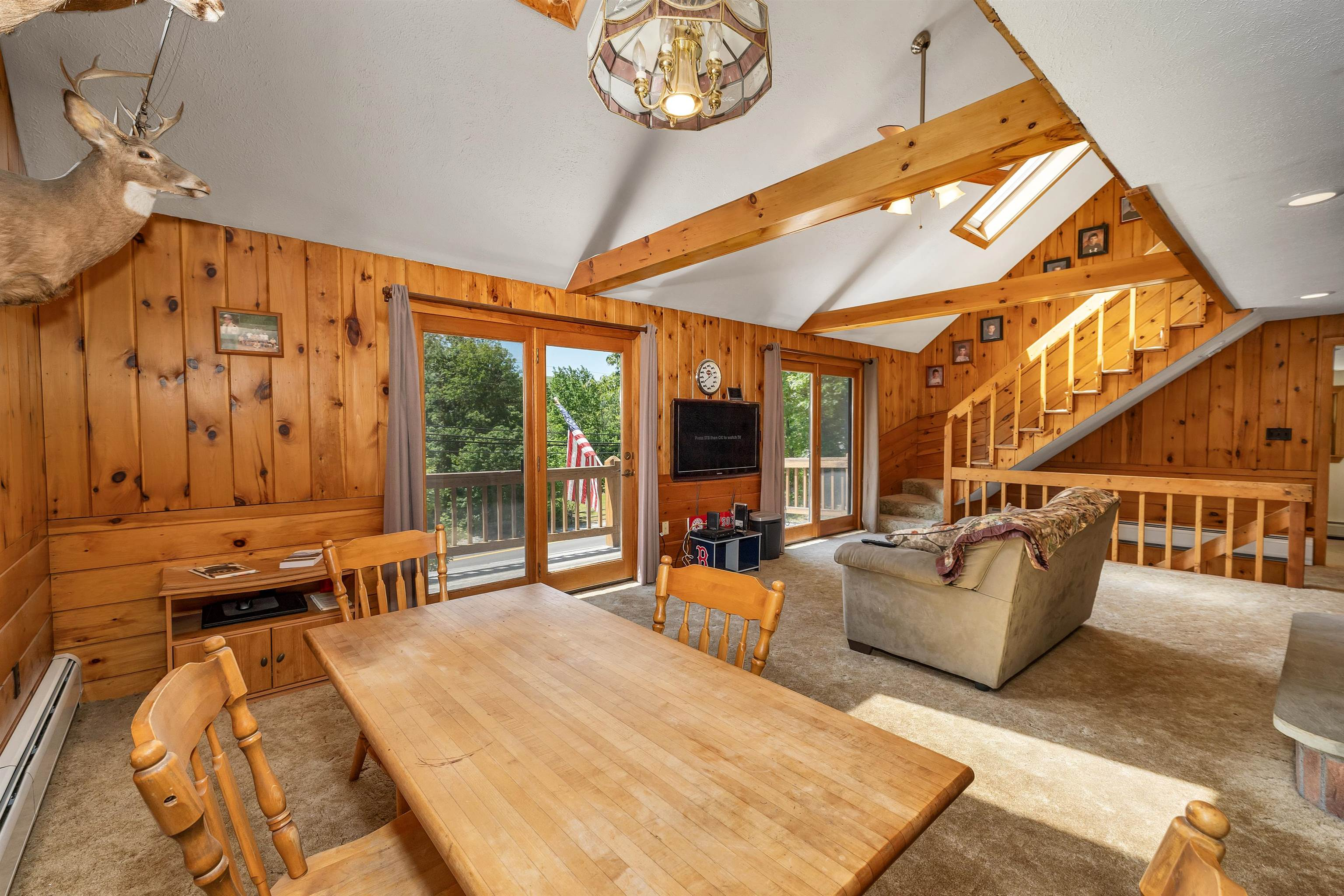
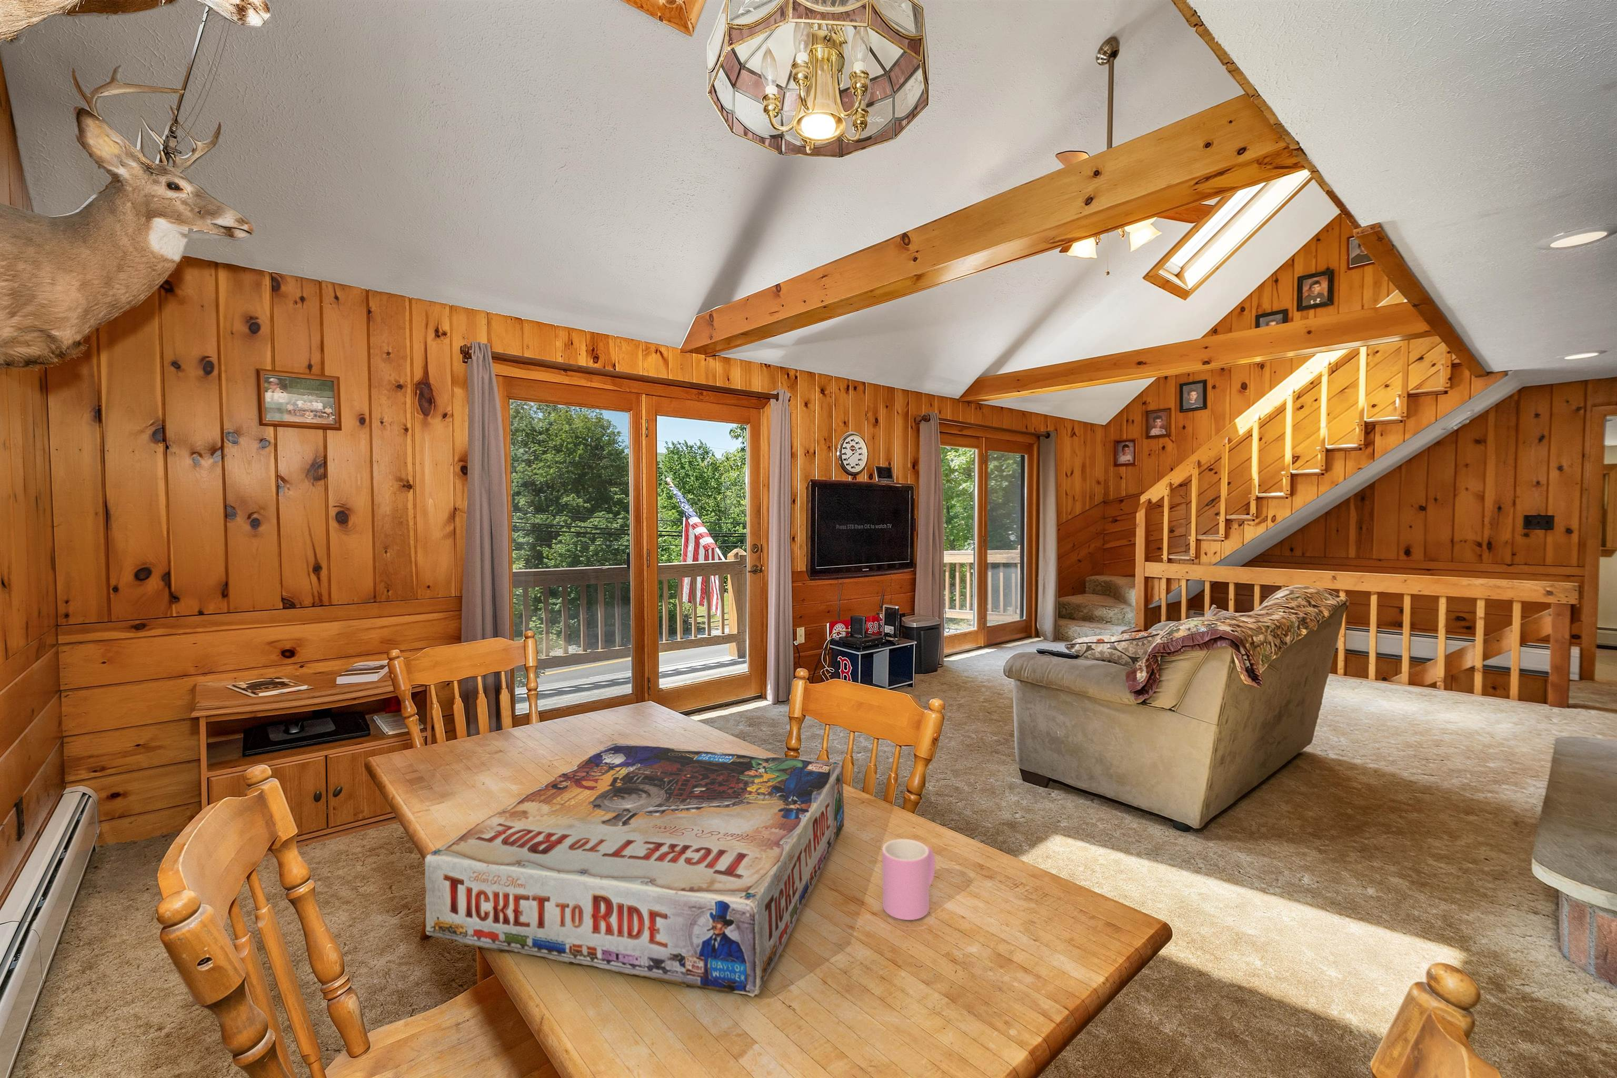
+ cup [882,839,936,920]
+ board game [425,742,845,997]
